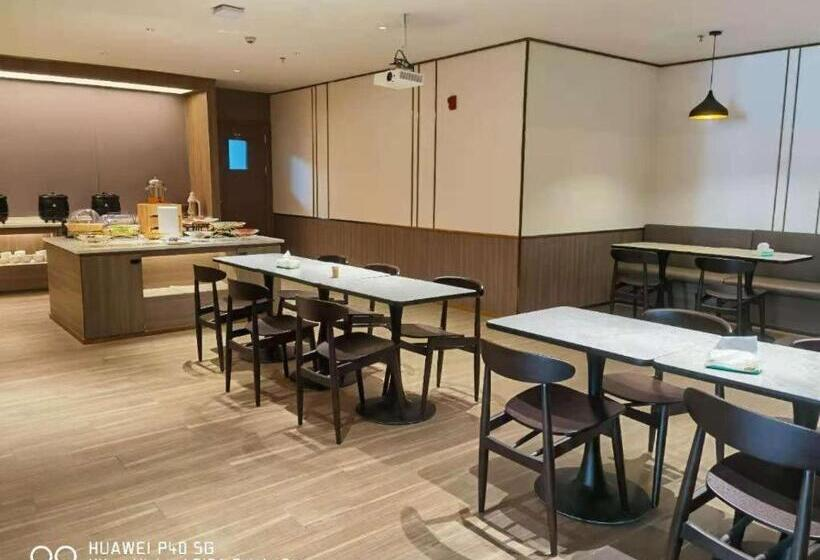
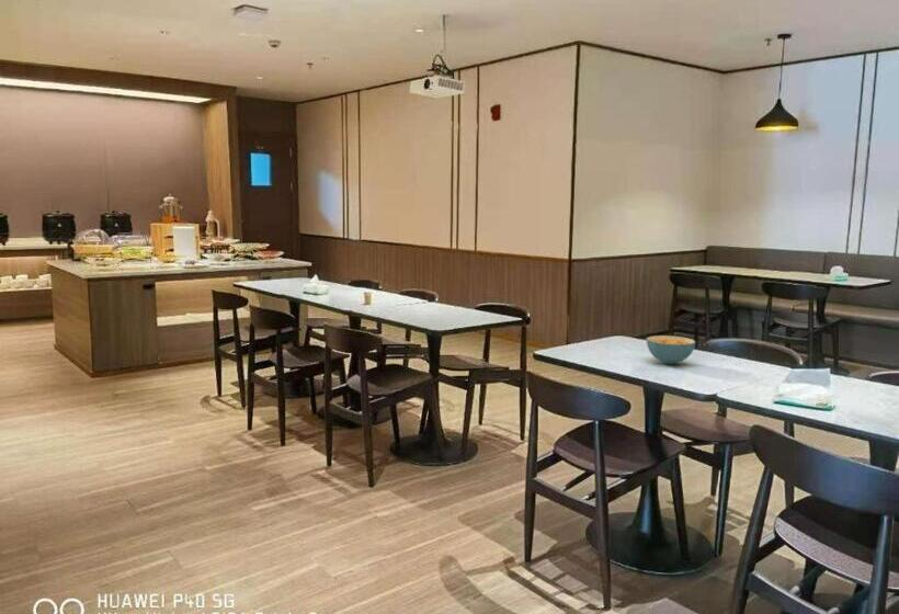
+ cereal bowl [645,334,696,365]
